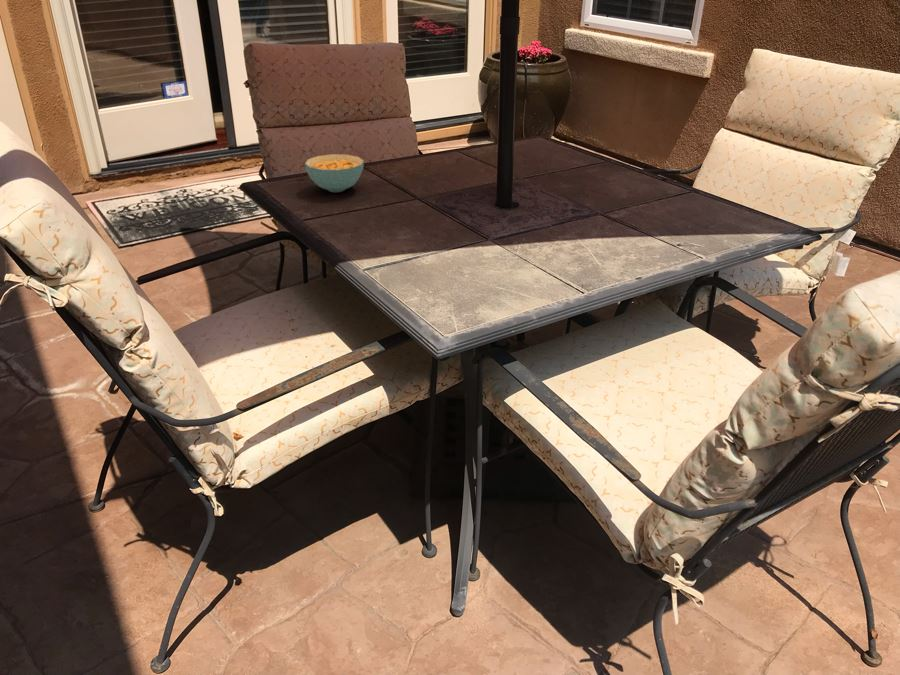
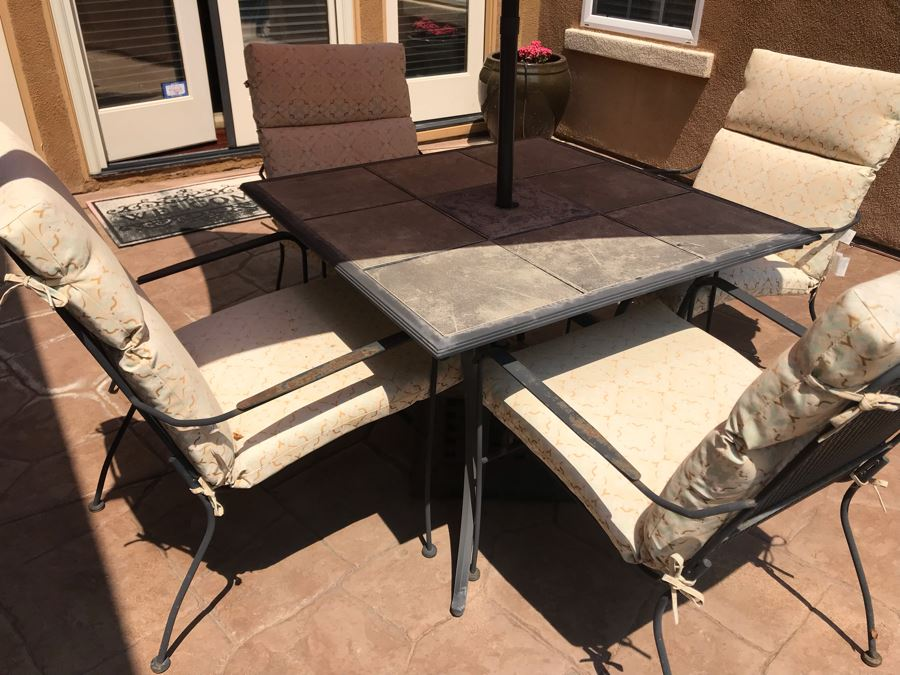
- cereal bowl [304,153,365,193]
